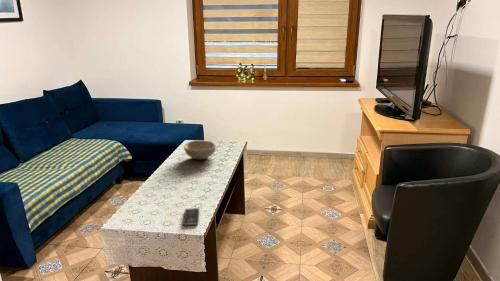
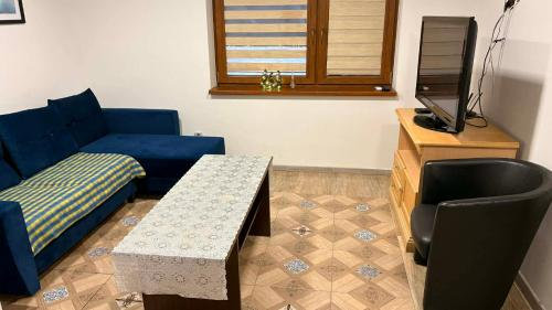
- bowl [183,139,217,160]
- smartphone [182,207,200,226]
